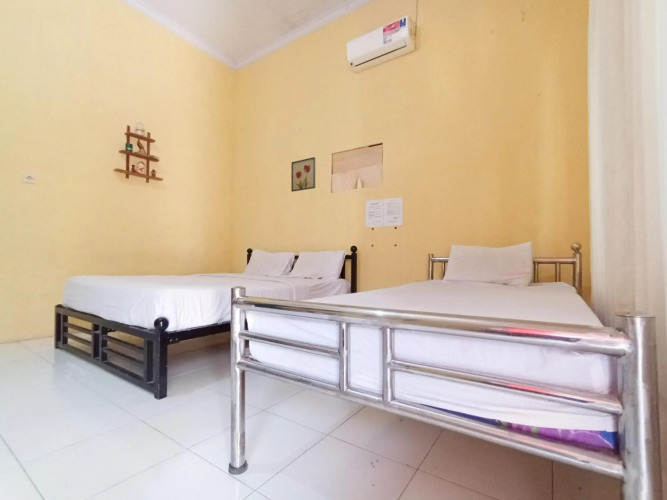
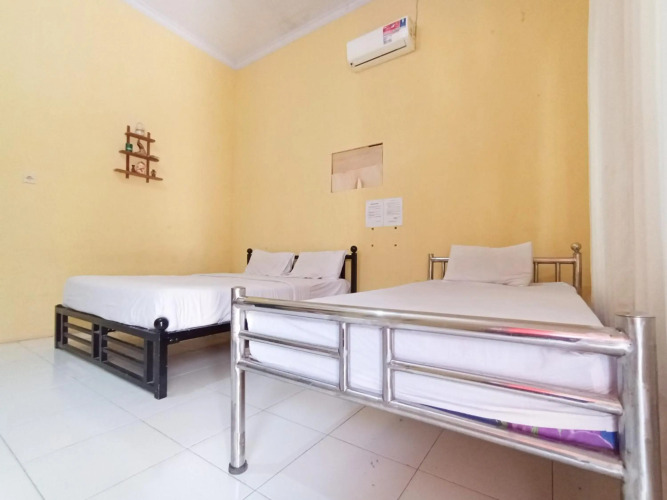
- wall art [290,156,316,192]
